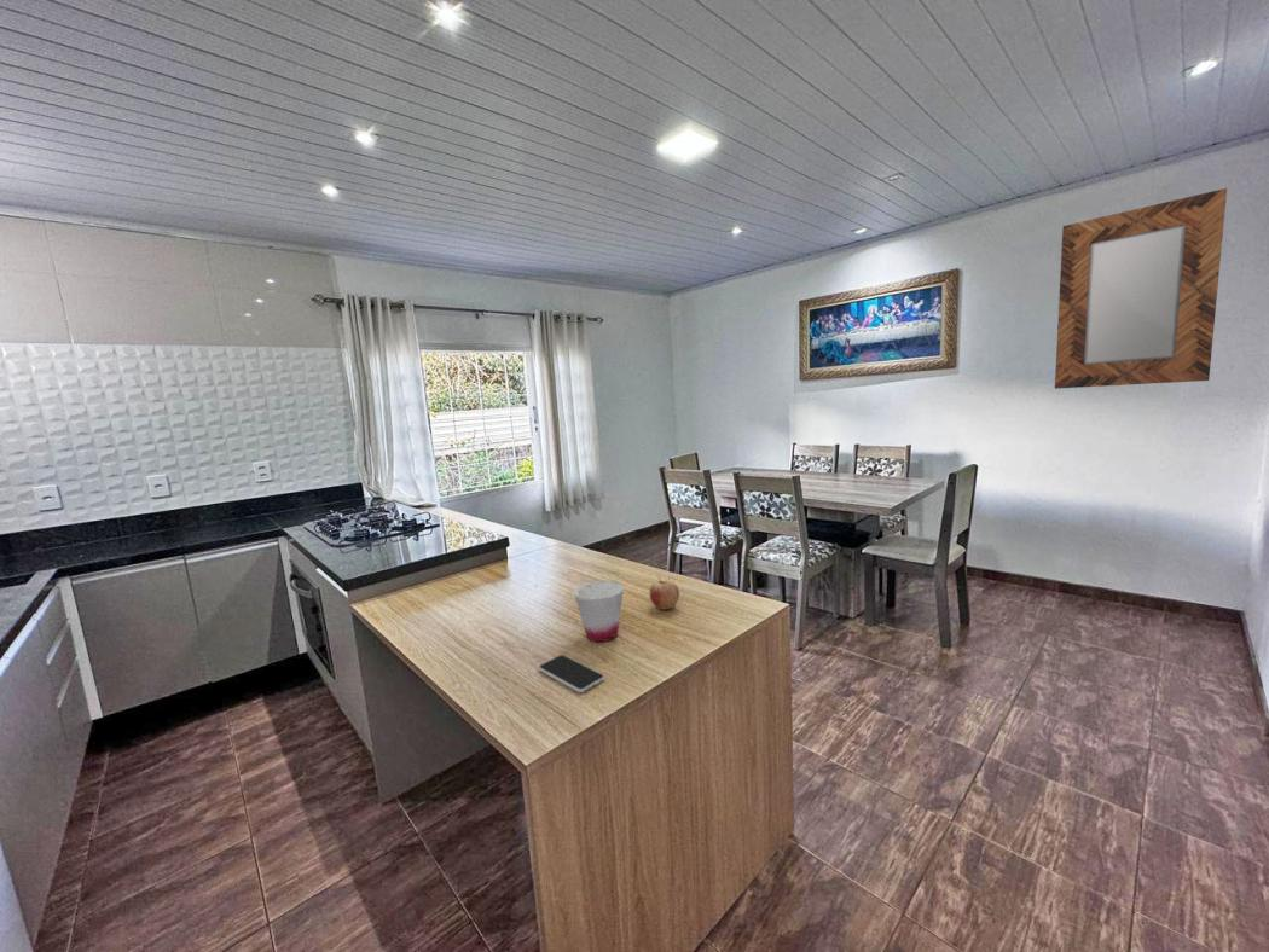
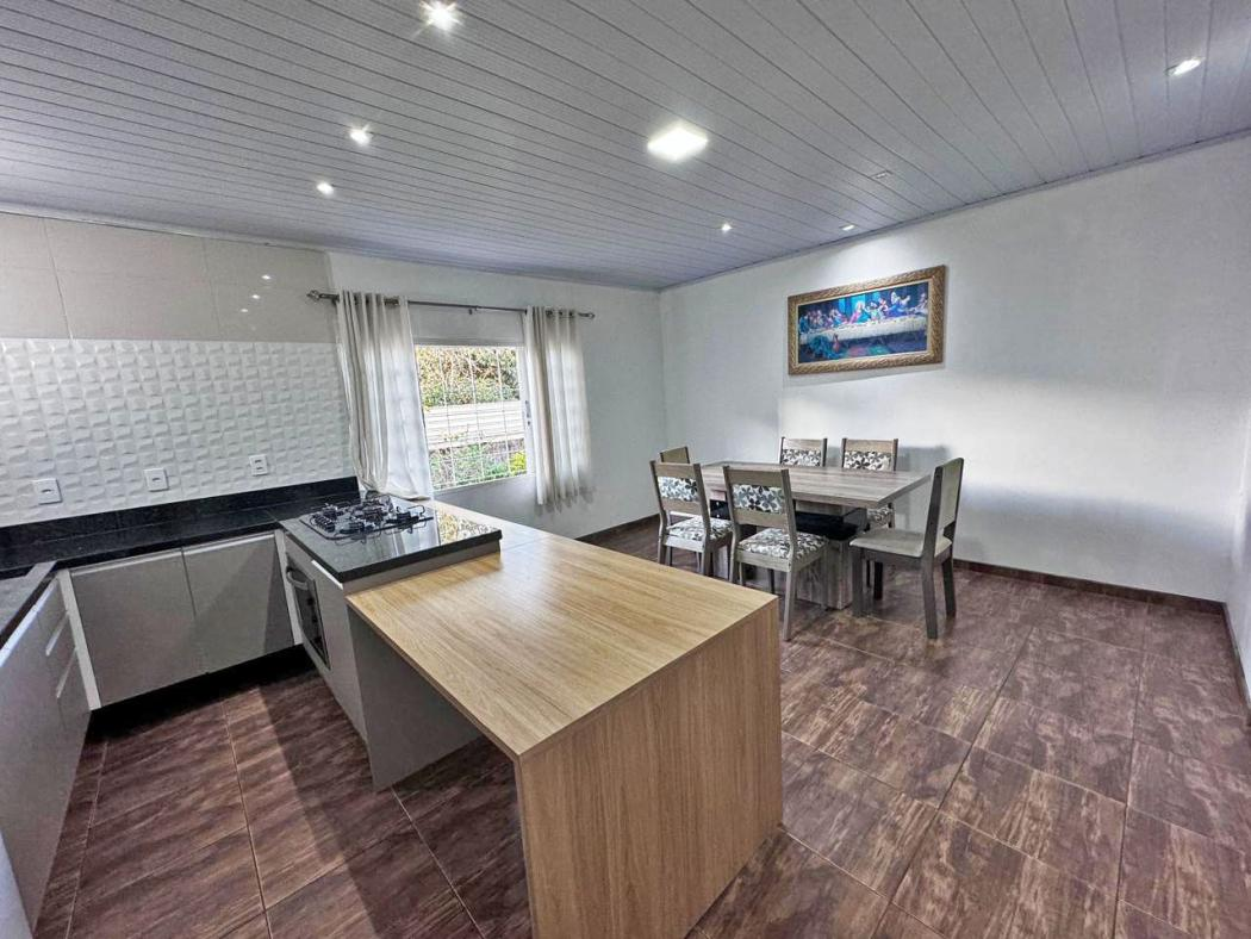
- smartphone [538,654,605,693]
- cup [573,580,625,643]
- home mirror [1054,187,1228,390]
- fruit [649,576,680,610]
